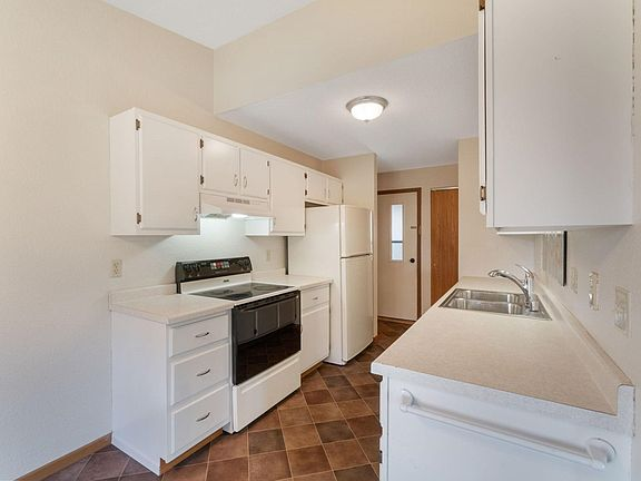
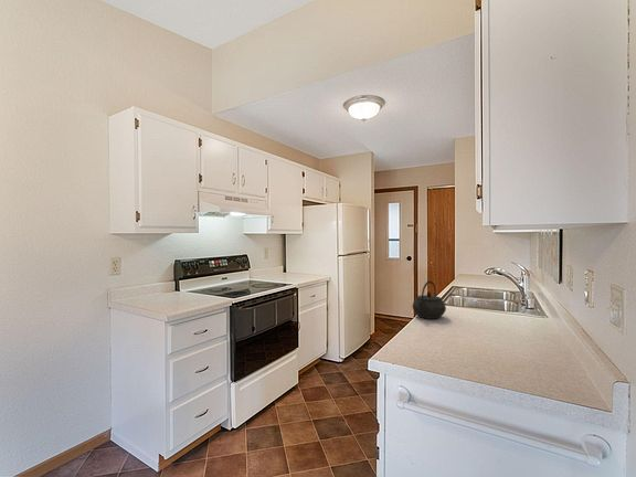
+ kettle [411,279,447,320]
